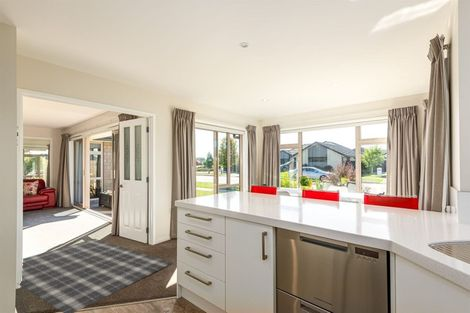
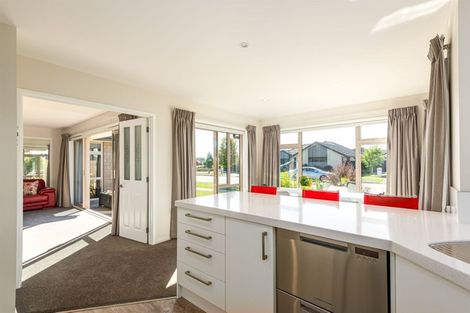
- rug [18,238,174,313]
